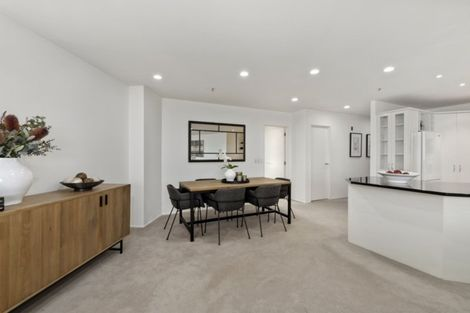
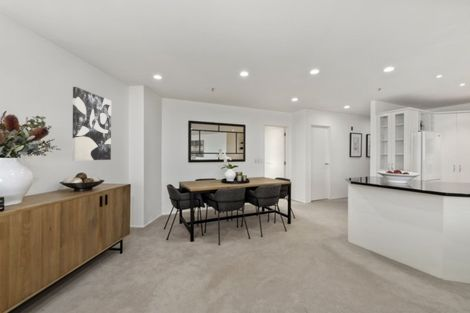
+ wall art [71,86,112,161]
